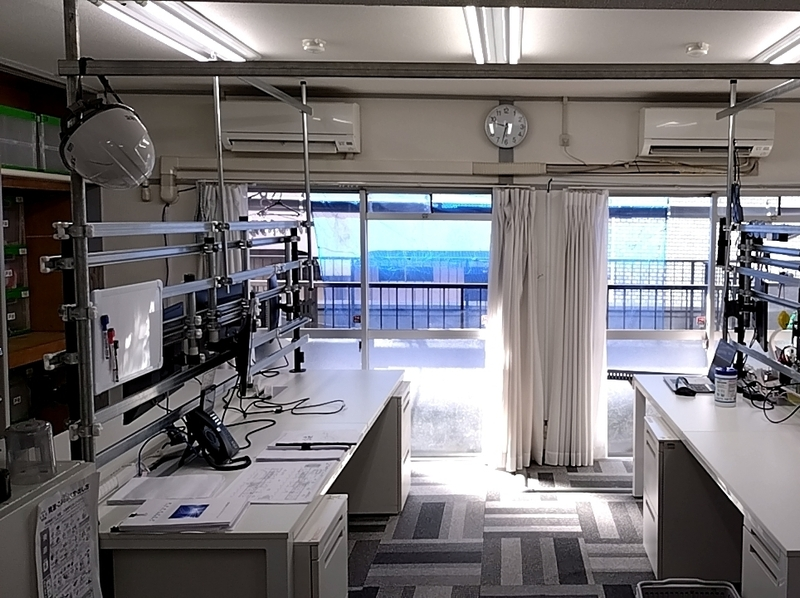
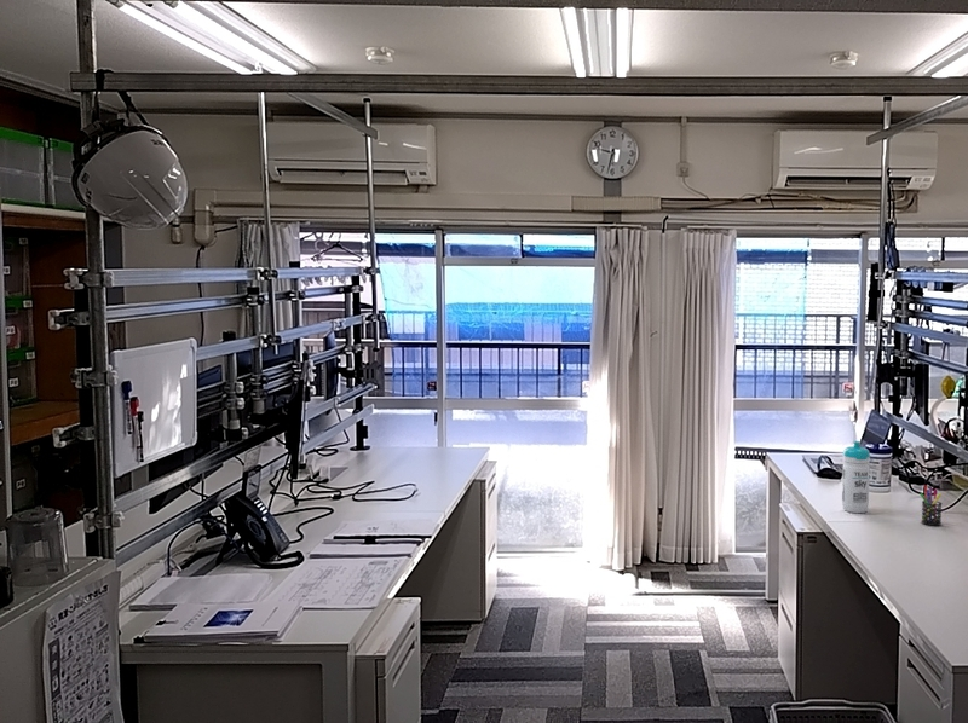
+ pen holder [920,484,943,527]
+ water bottle [841,440,871,514]
